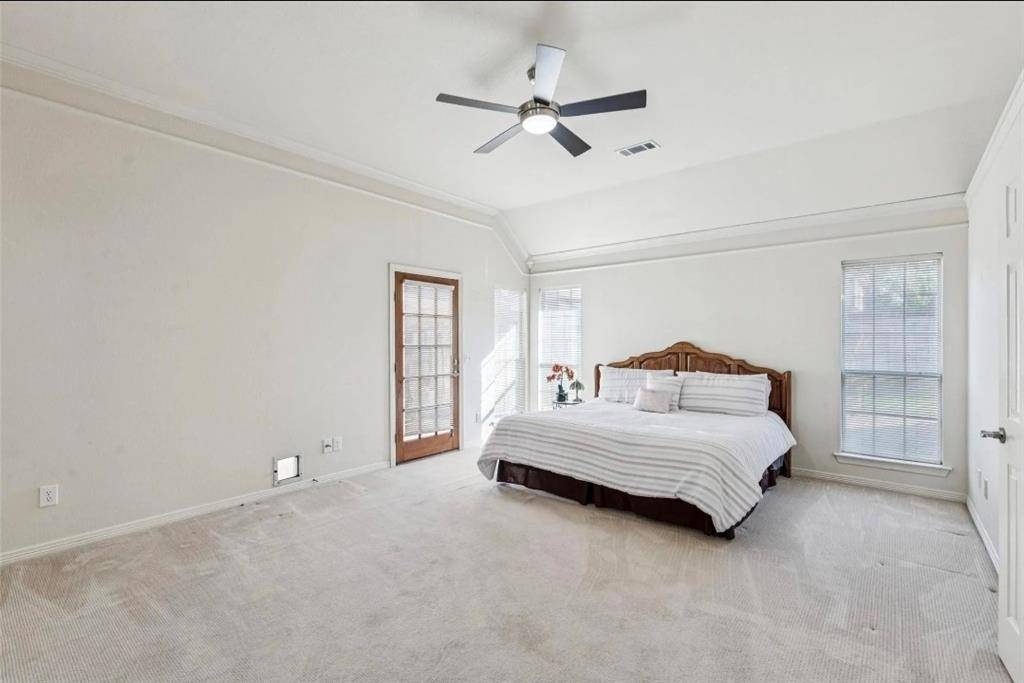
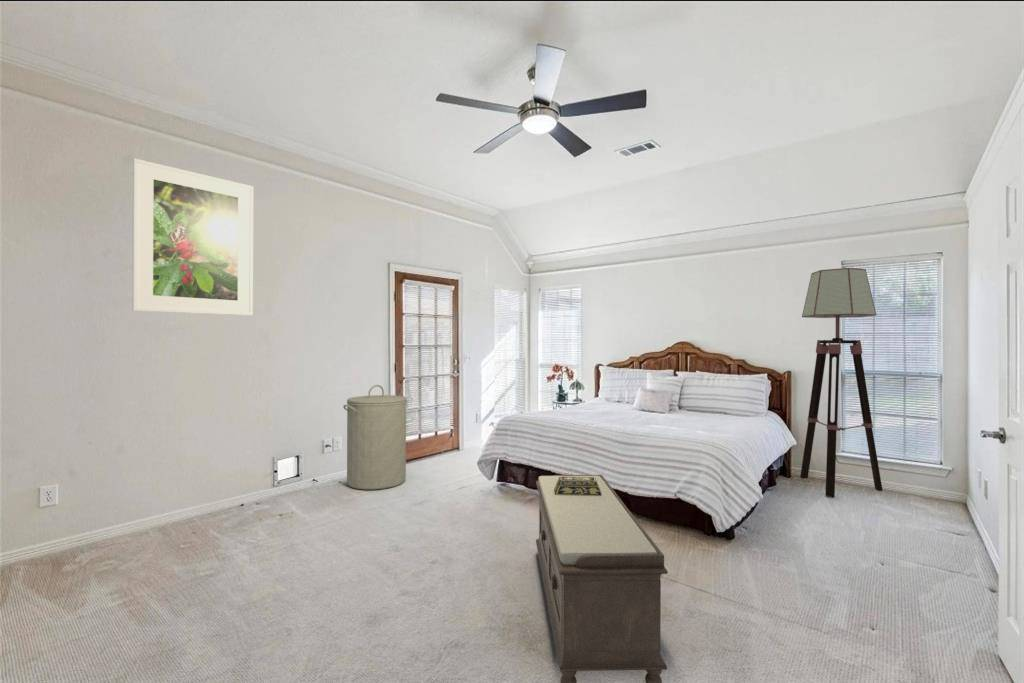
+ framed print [131,157,254,317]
+ laundry hamper [342,384,408,491]
+ bench [535,474,669,683]
+ decorative box [554,477,602,496]
+ floor lamp [799,267,884,498]
